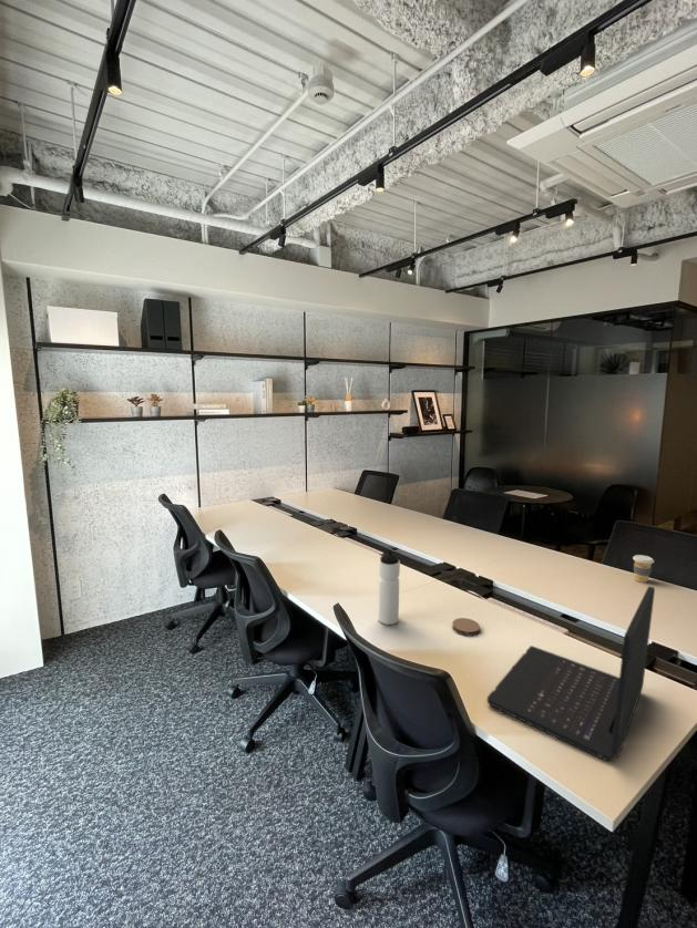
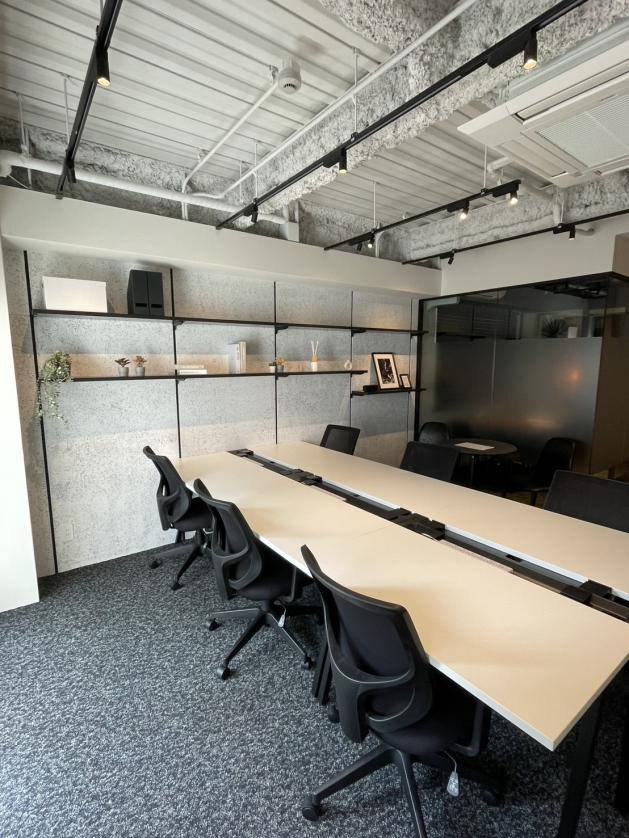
- laptop [486,585,656,762]
- coaster [451,617,481,637]
- water bottle [378,550,401,626]
- coffee cup [632,554,655,584]
